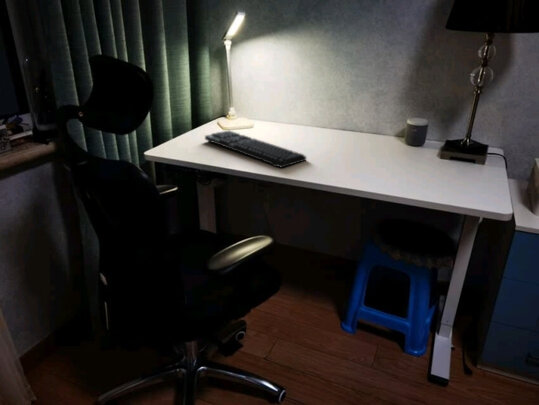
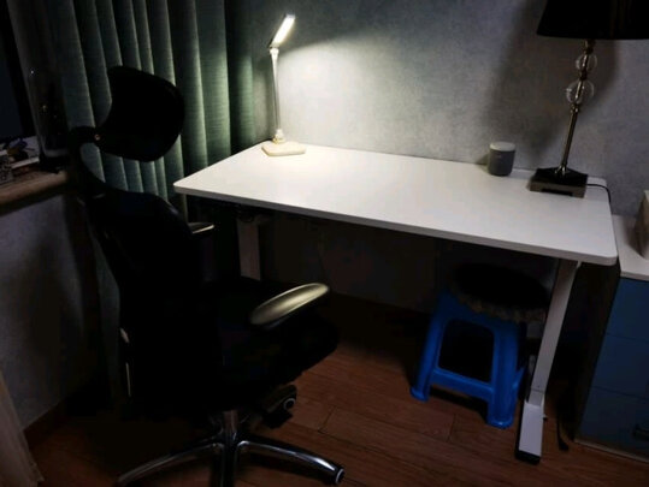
- keyboard [204,130,307,169]
